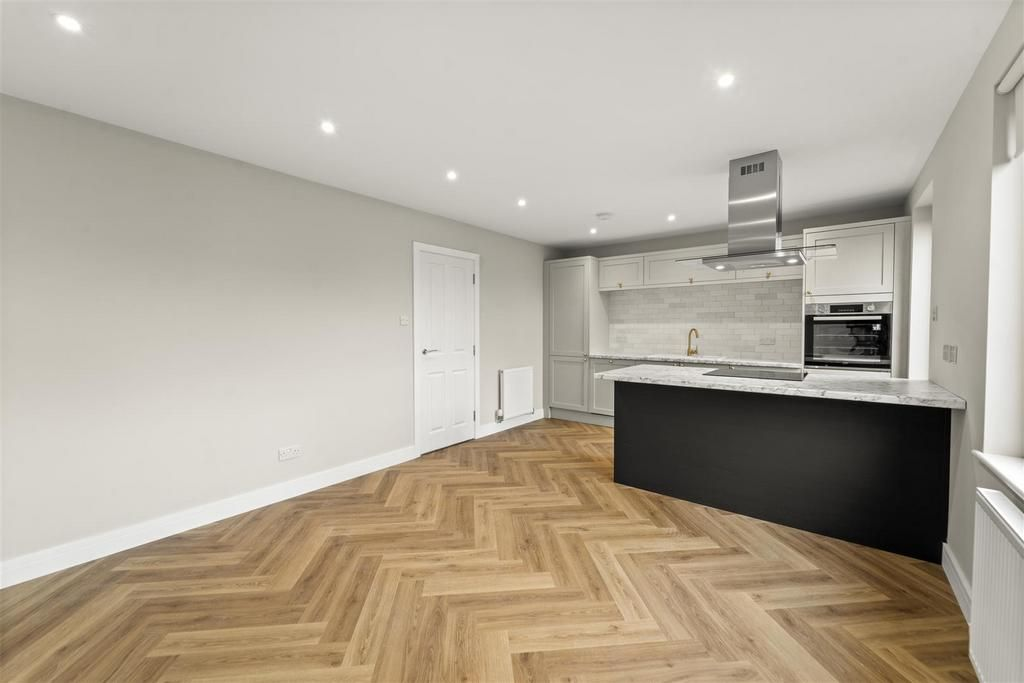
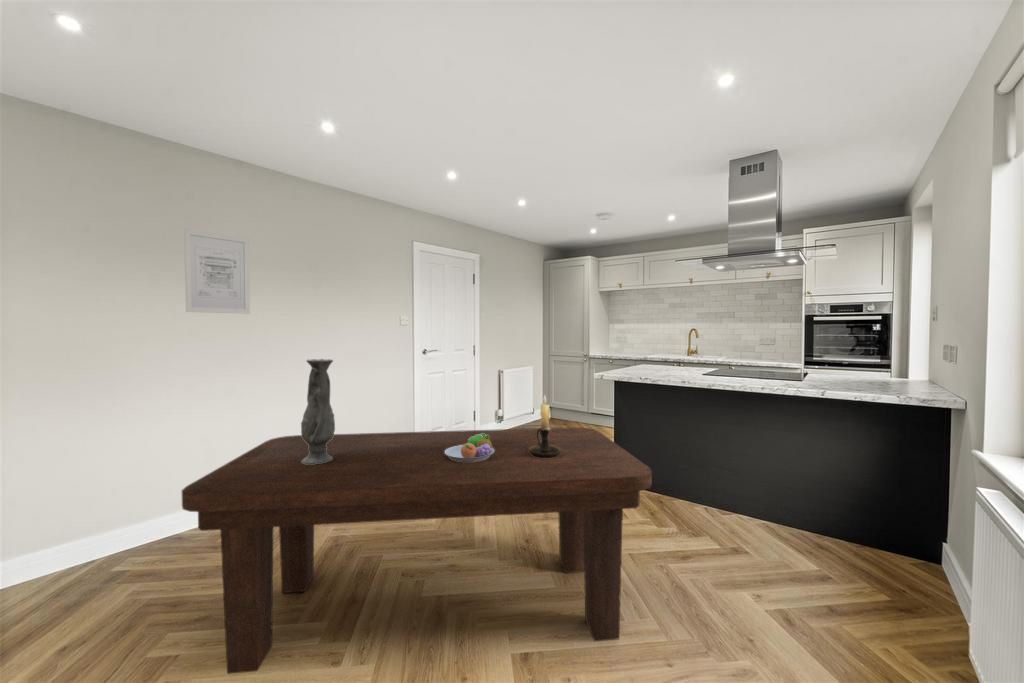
+ wall art [183,228,251,315]
+ candle holder [529,394,561,458]
+ vase [300,358,336,464]
+ dining table [181,426,653,675]
+ fruit bowl [445,434,495,462]
